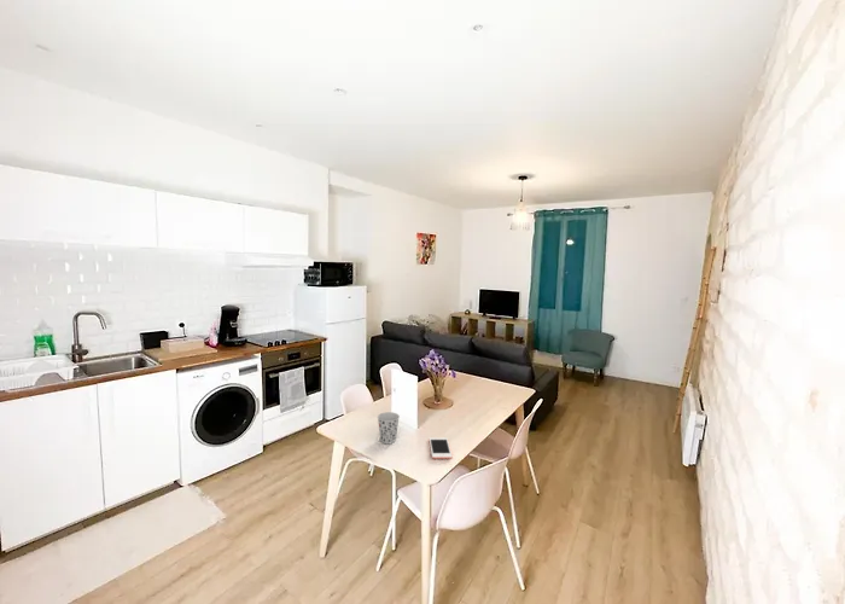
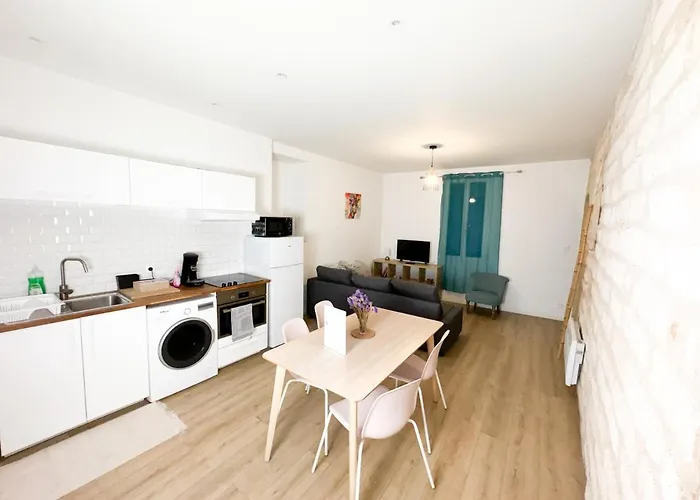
- cell phone [429,436,453,459]
- cup [377,411,401,445]
